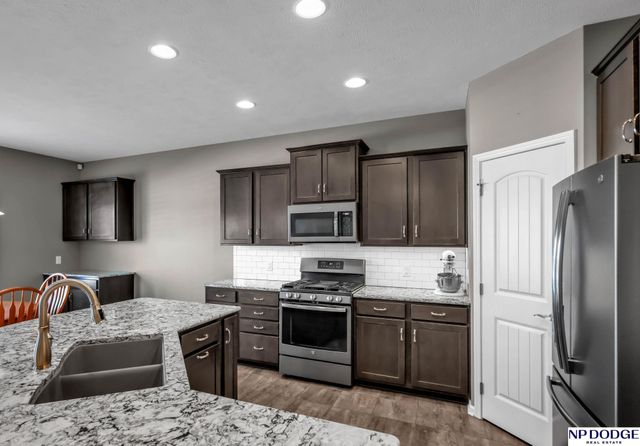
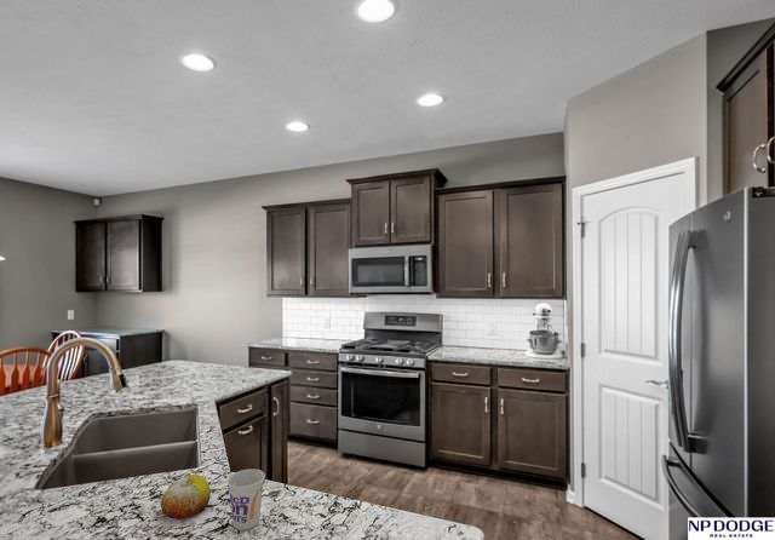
+ fruit [160,473,212,521]
+ cup [226,467,266,532]
